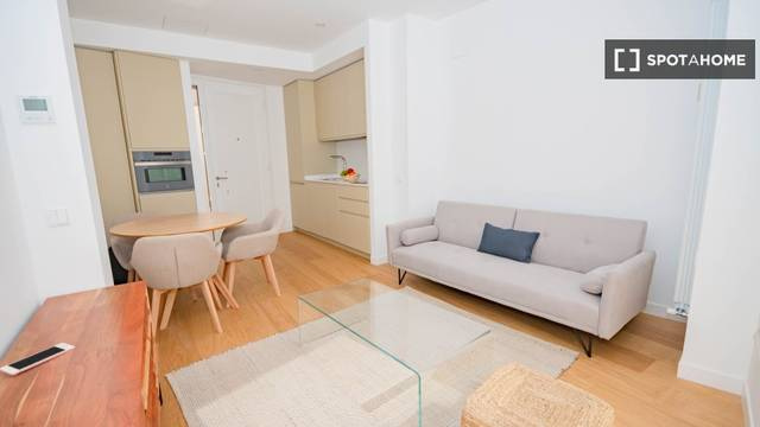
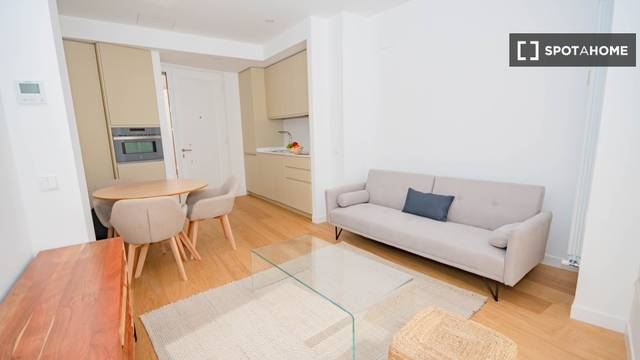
- cell phone [0,342,76,377]
